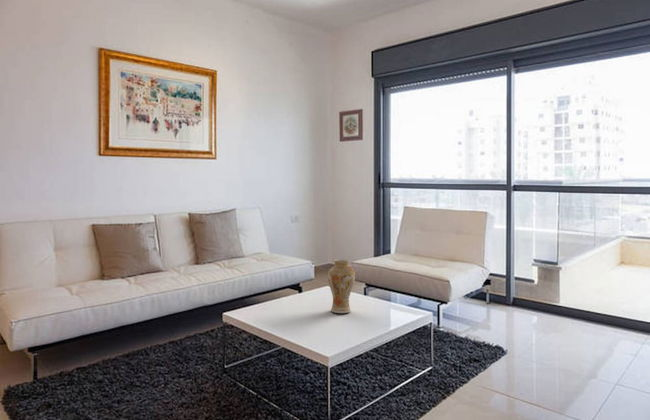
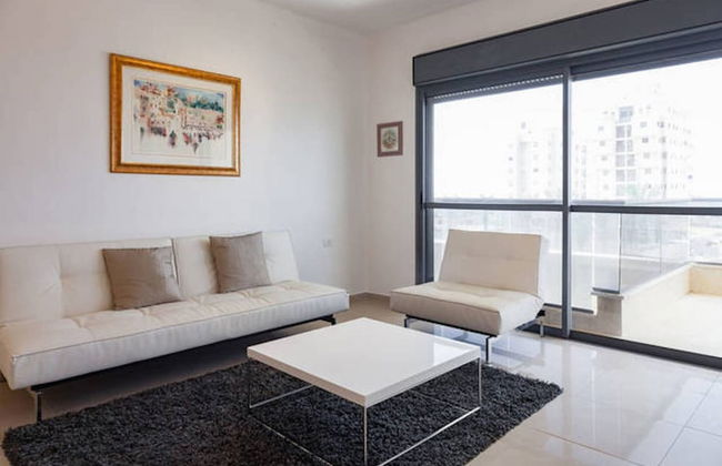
- vase [327,258,356,314]
